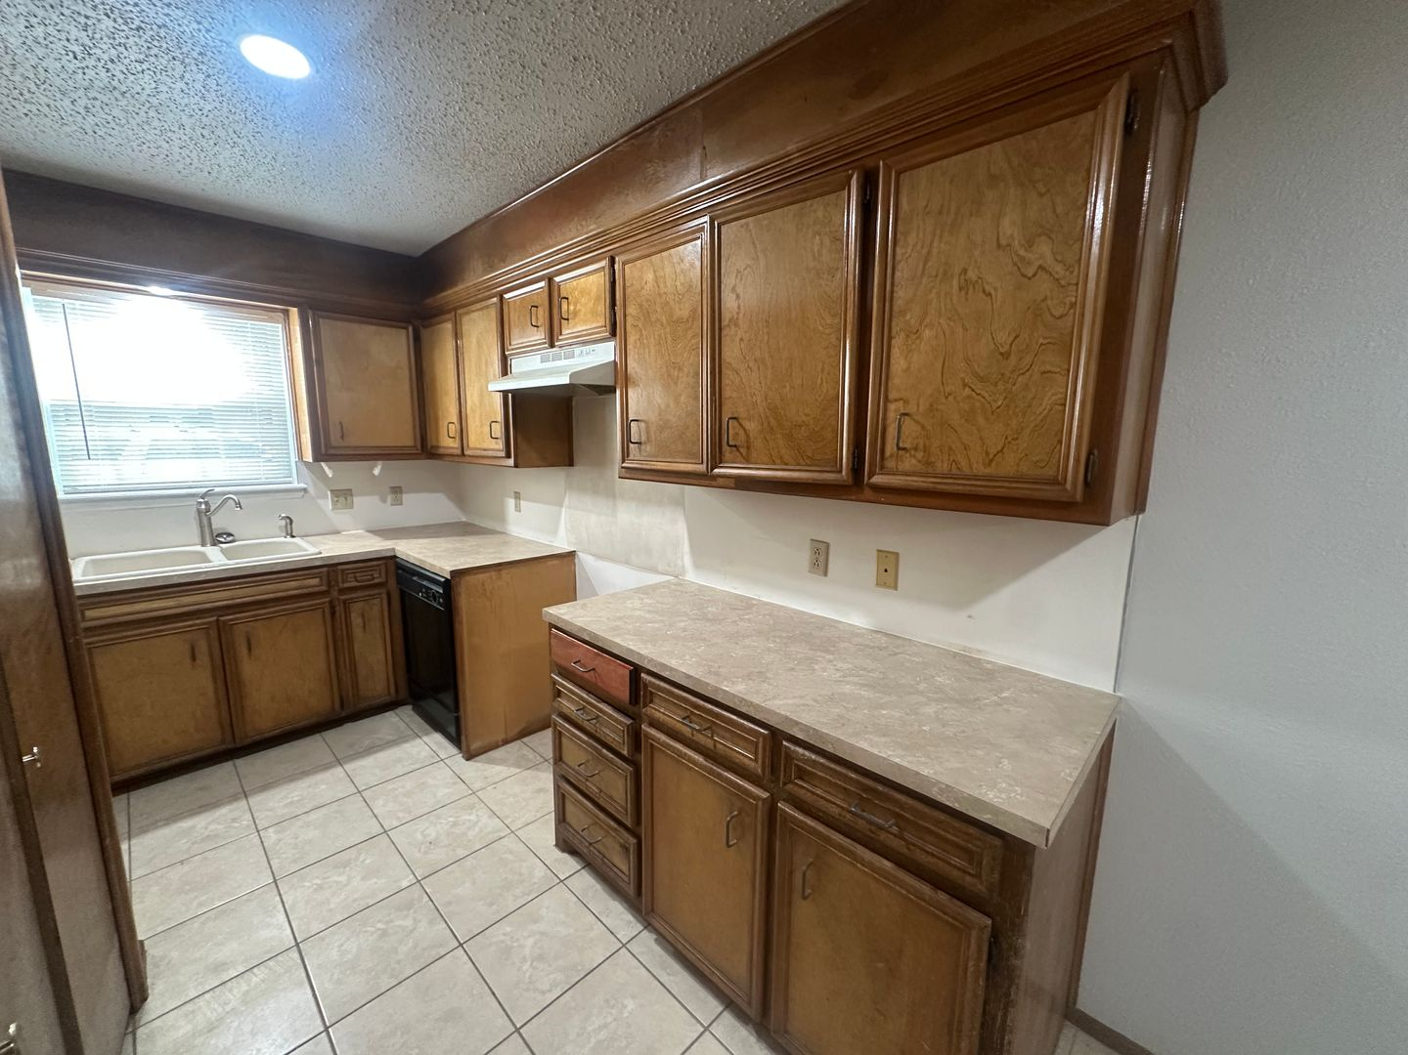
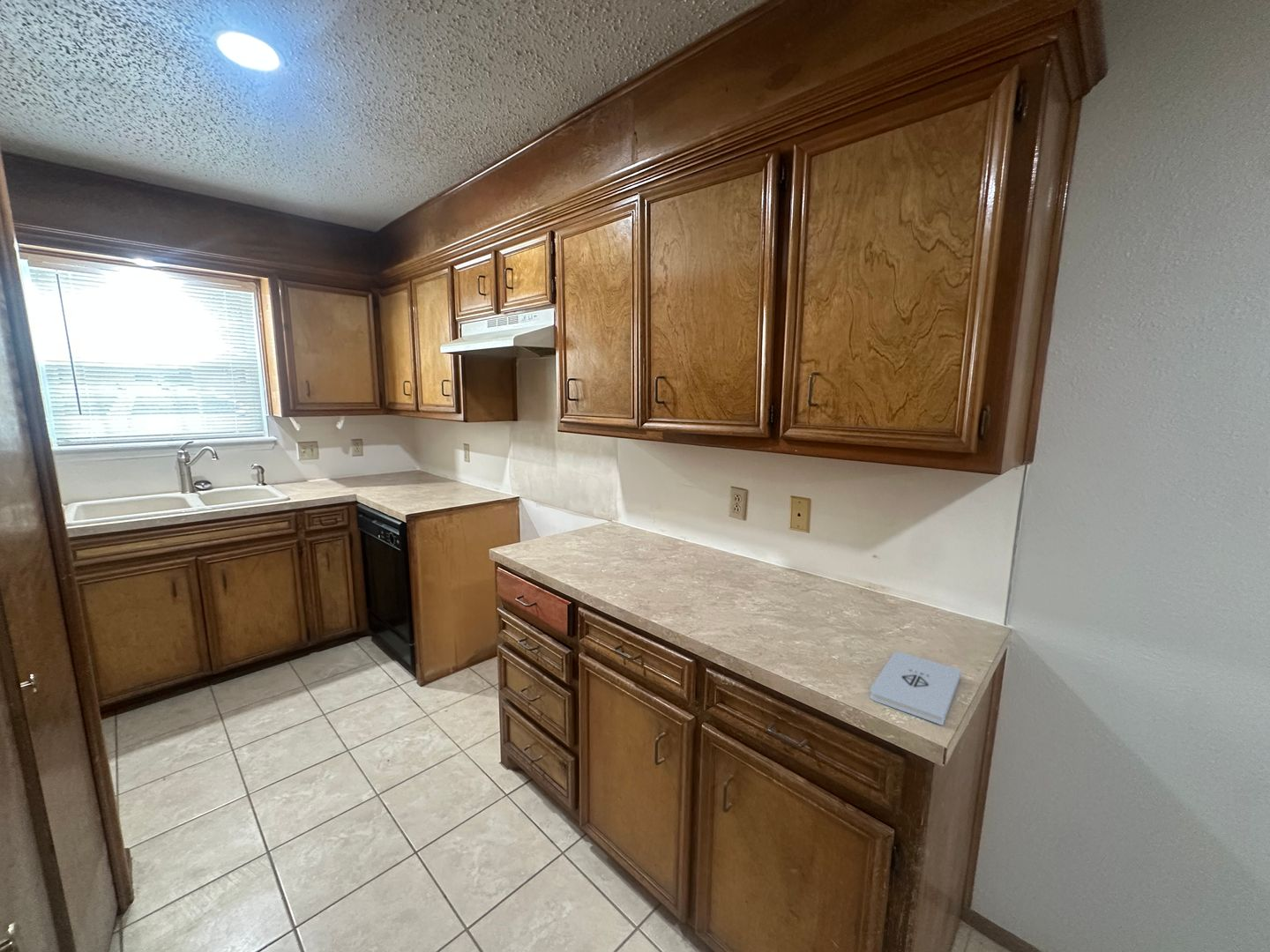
+ notepad [869,651,962,726]
